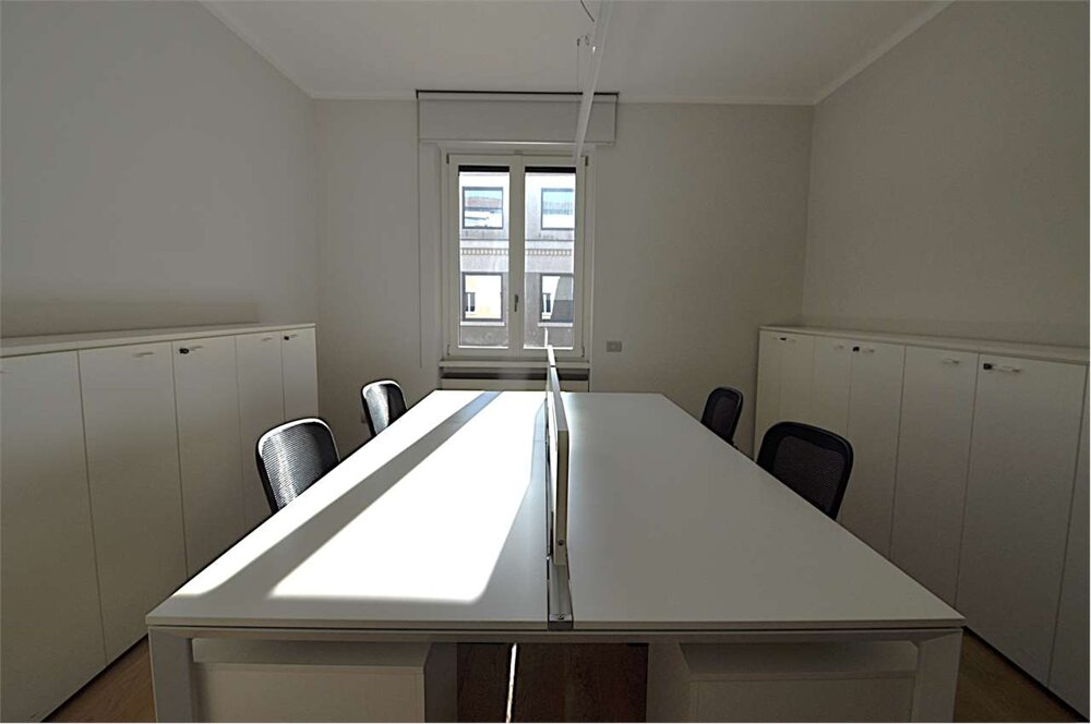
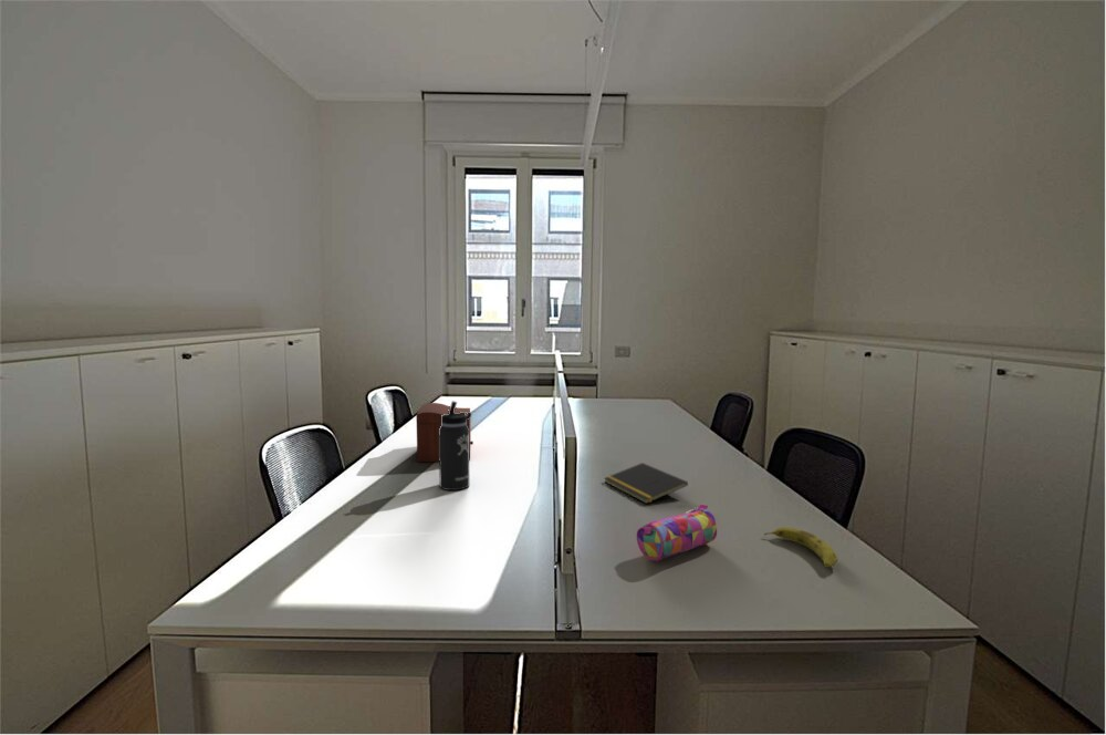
+ sewing box [415,402,474,464]
+ pencil case [636,504,718,562]
+ fruit [763,526,839,568]
+ notepad [603,462,689,505]
+ thermos bottle [438,400,472,491]
